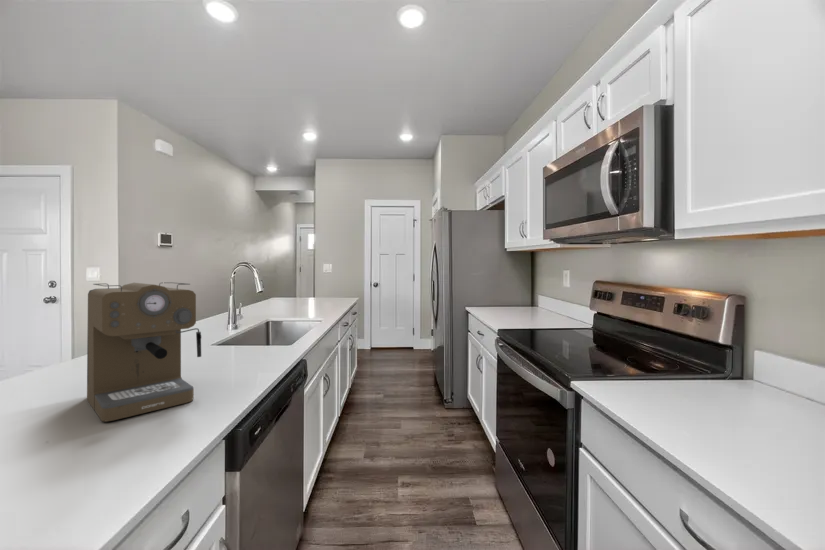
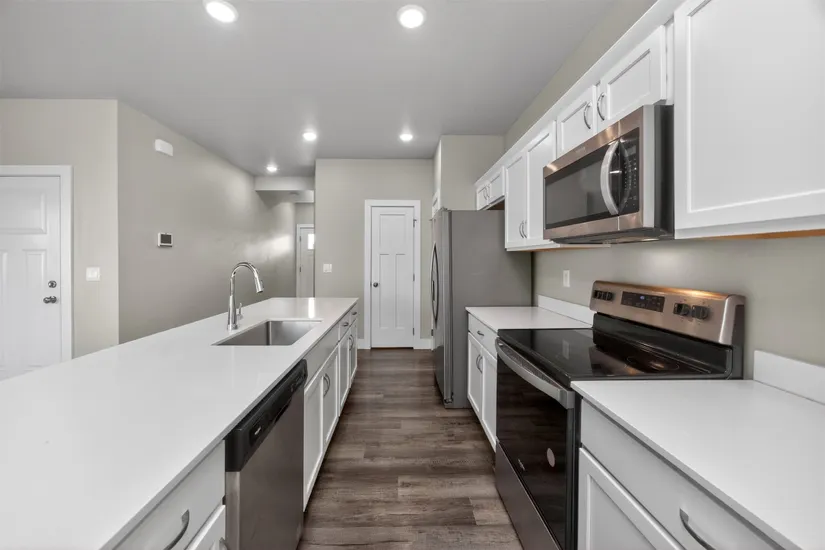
- coffee maker [86,281,202,423]
